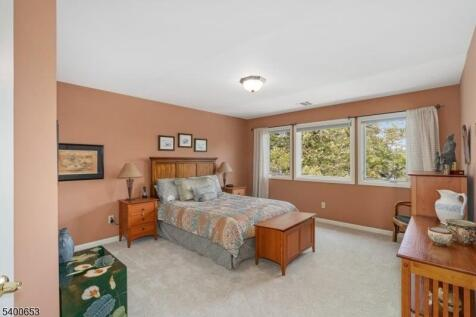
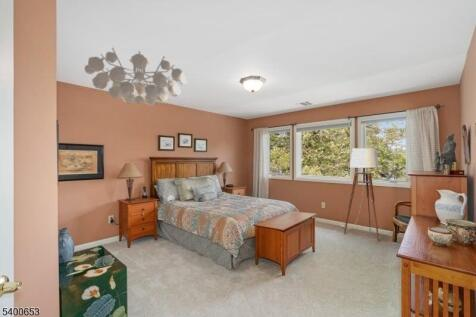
+ floor lamp [341,147,380,242]
+ chandelier [83,47,187,107]
